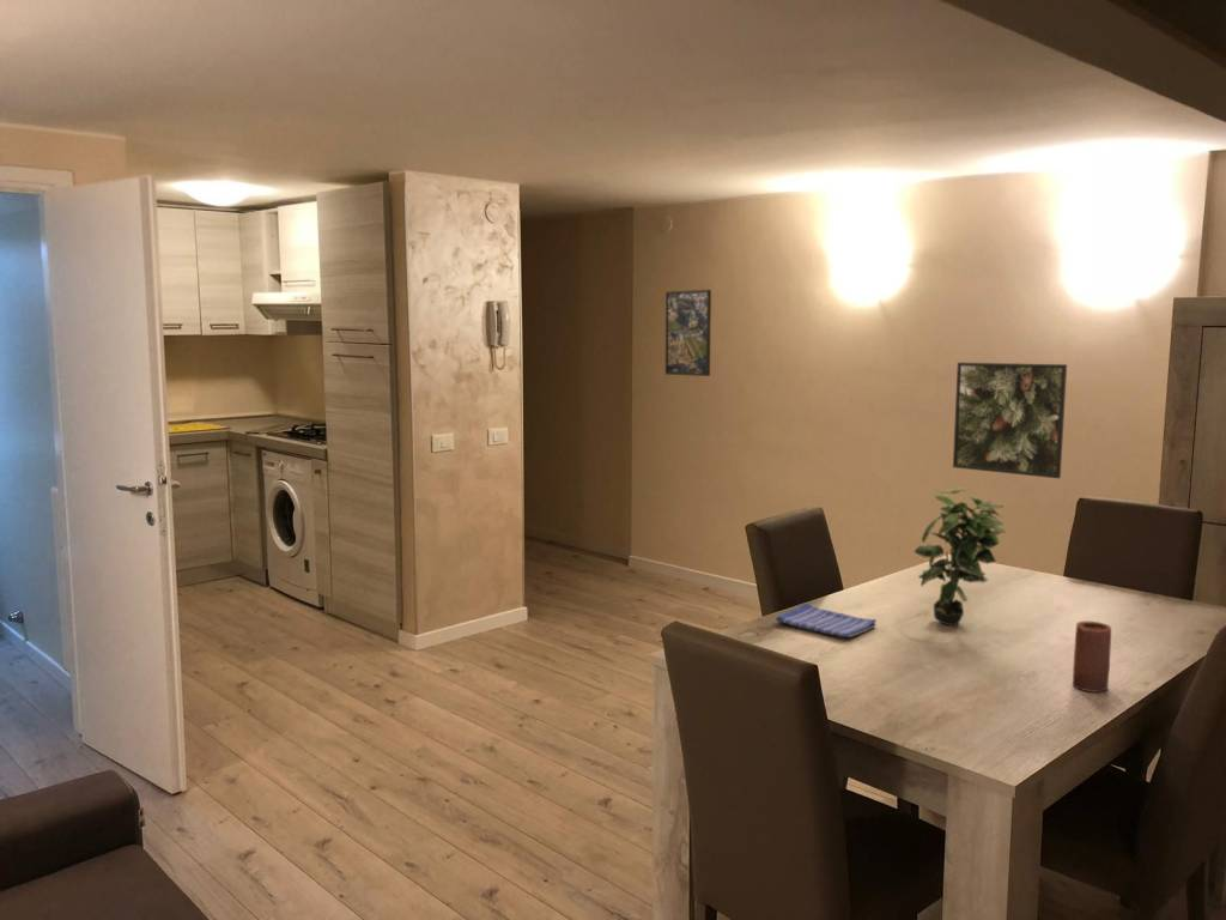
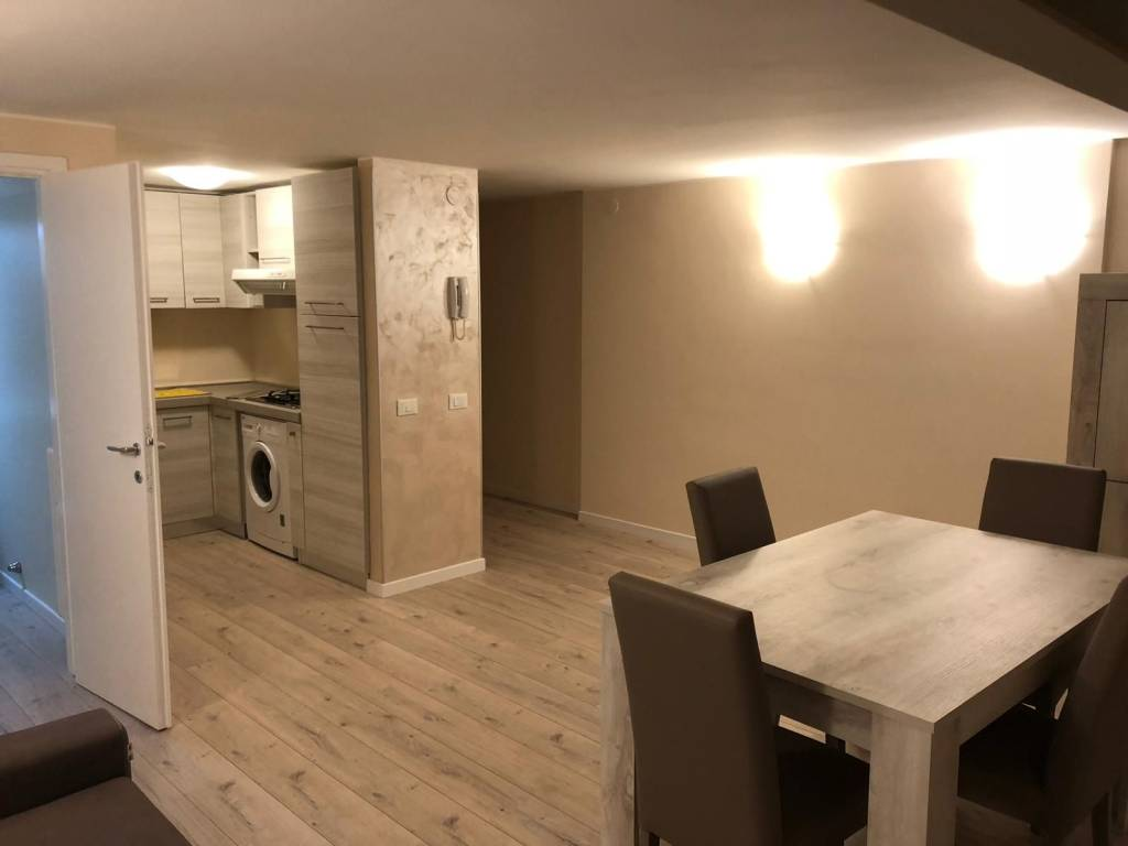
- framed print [952,362,1068,479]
- potted plant [912,488,1007,627]
- dish towel [775,601,878,638]
- candle [1072,619,1112,694]
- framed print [664,289,712,377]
